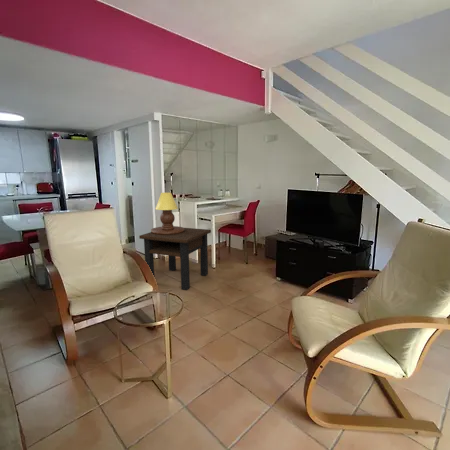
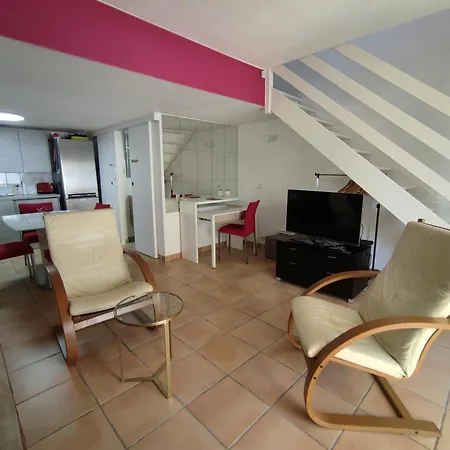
- table lamp [150,192,185,235]
- side table [138,227,212,291]
